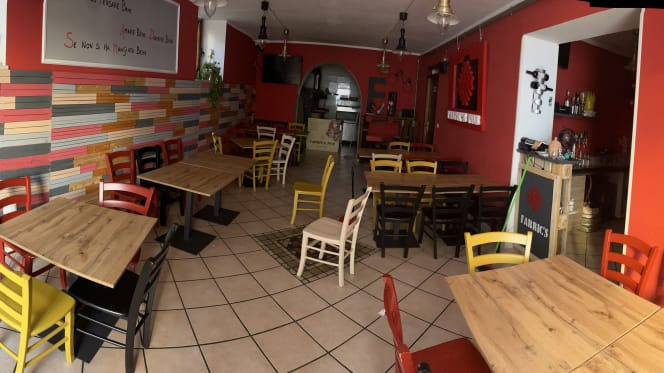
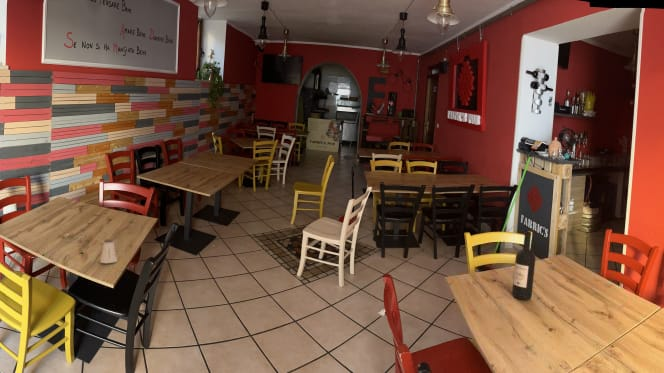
+ saltshaker [99,238,118,264]
+ wine bottle [511,230,536,301]
